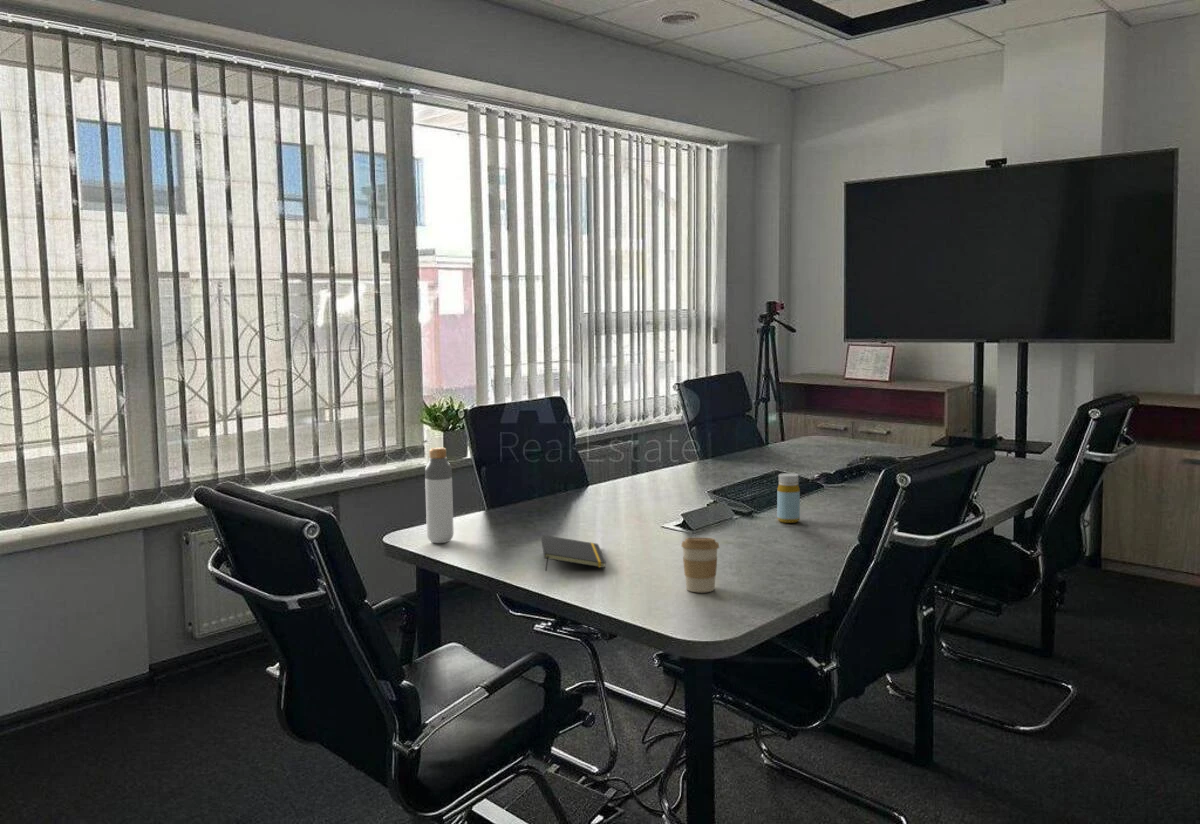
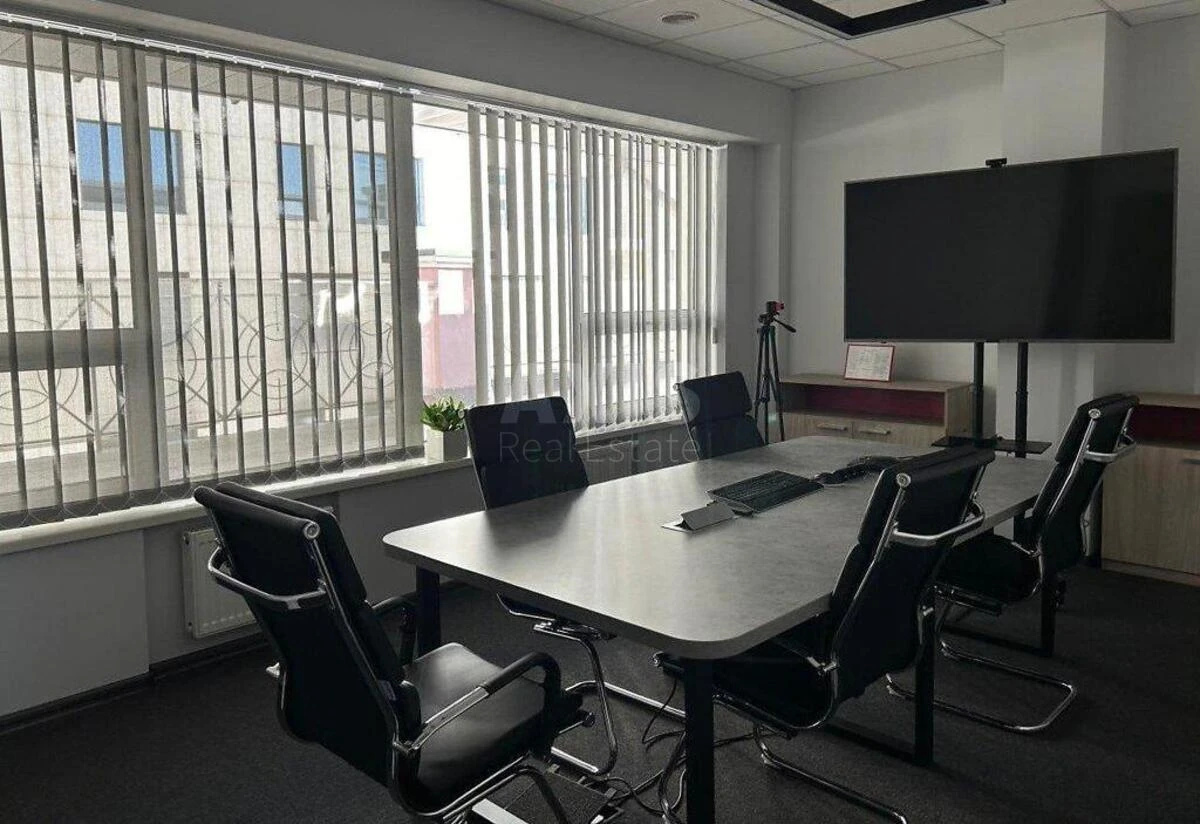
- bottle [424,446,455,544]
- coffee cup [680,537,720,593]
- bottle [776,472,801,524]
- notepad [540,534,607,572]
